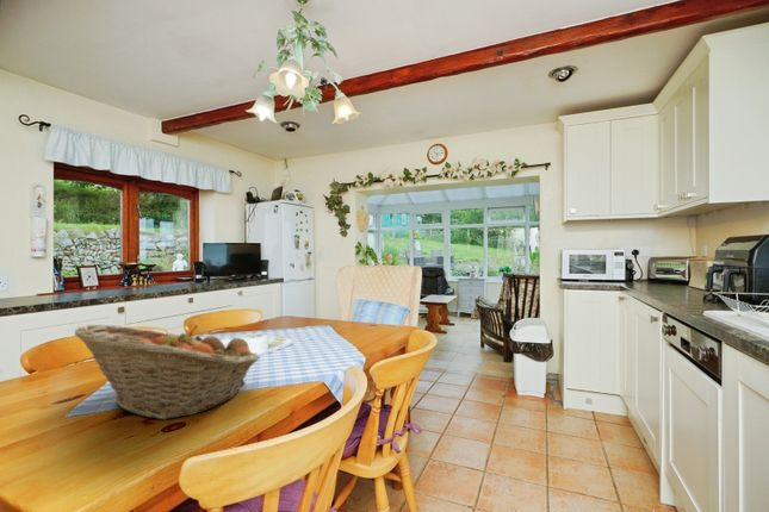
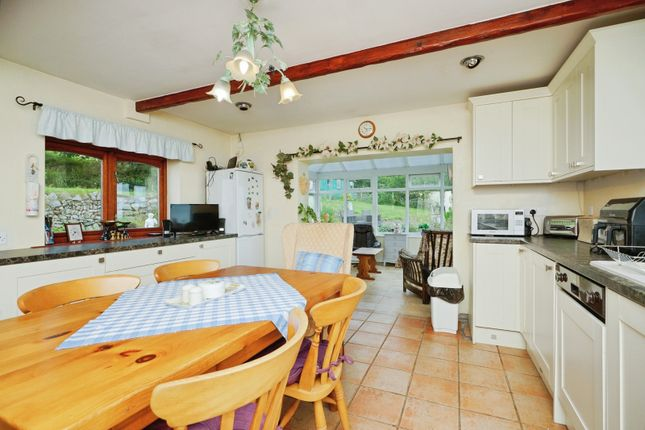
- fruit basket [74,324,261,420]
